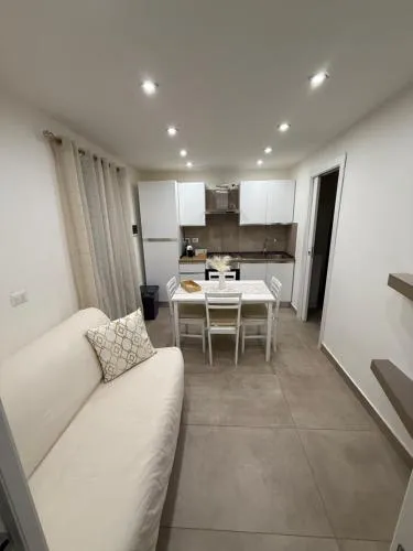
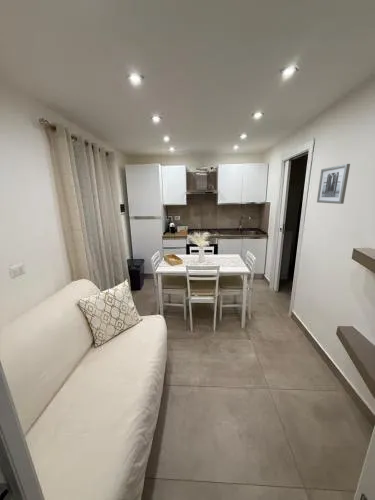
+ wall art [316,163,351,205]
